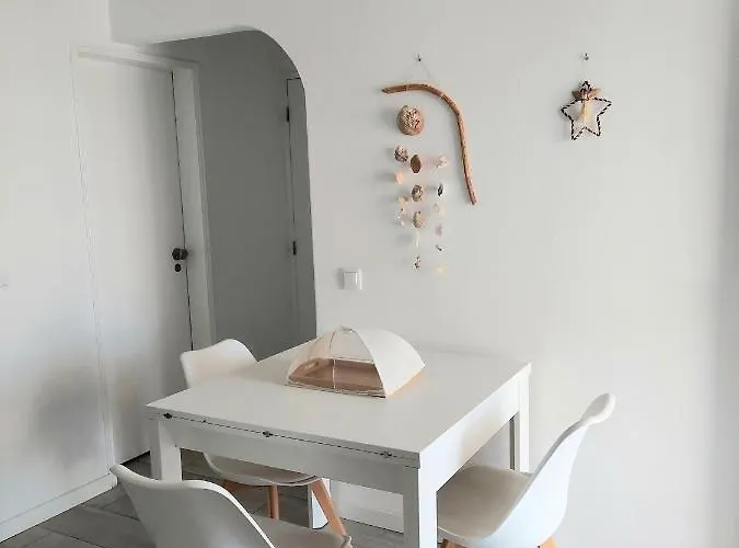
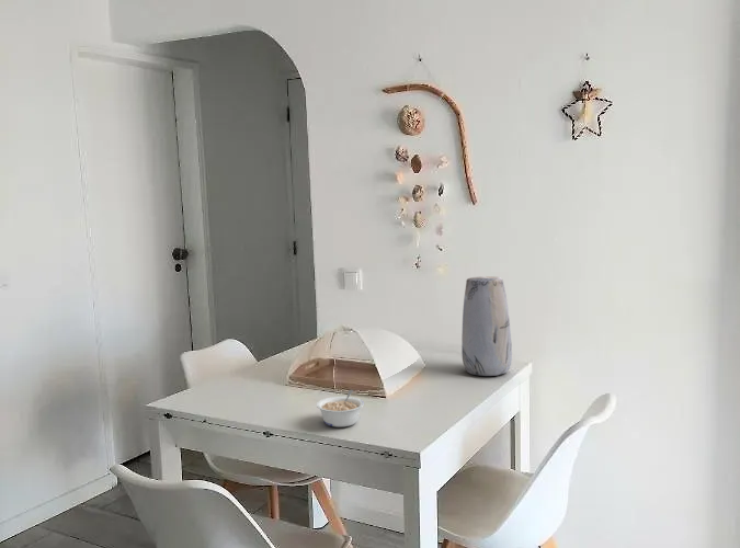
+ vase [460,275,513,377]
+ legume [316,389,365,427]
